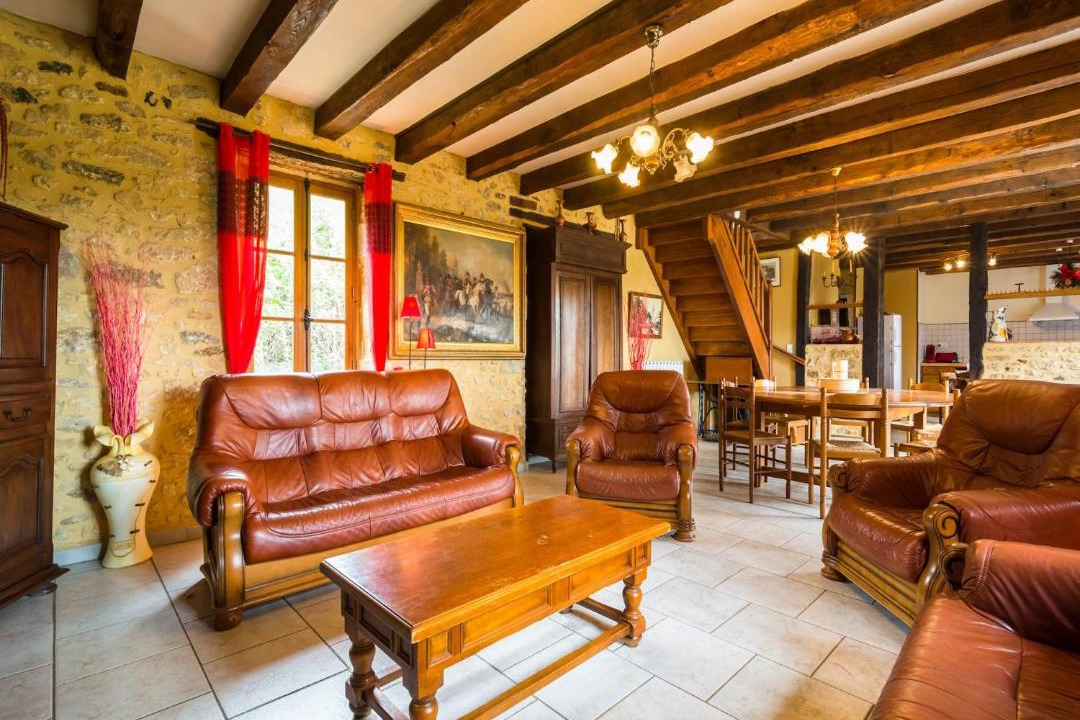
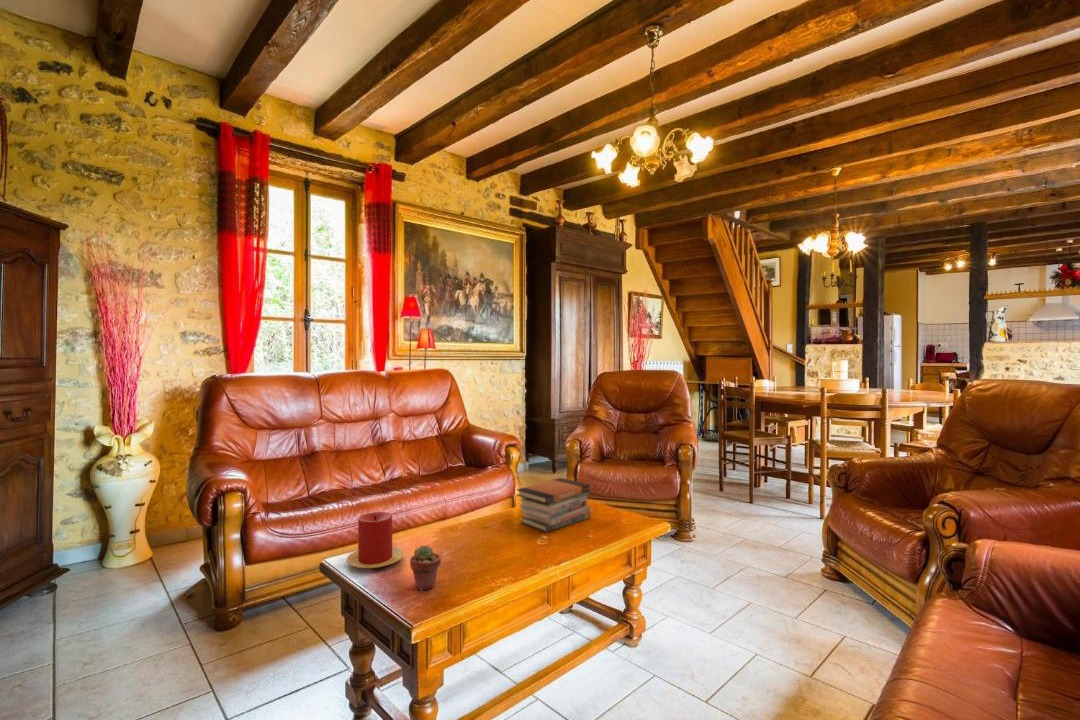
+ potted succulent [409,544,442,592]
+ candle [346,511,404,569]
+ book stack [516,477,592,533]
